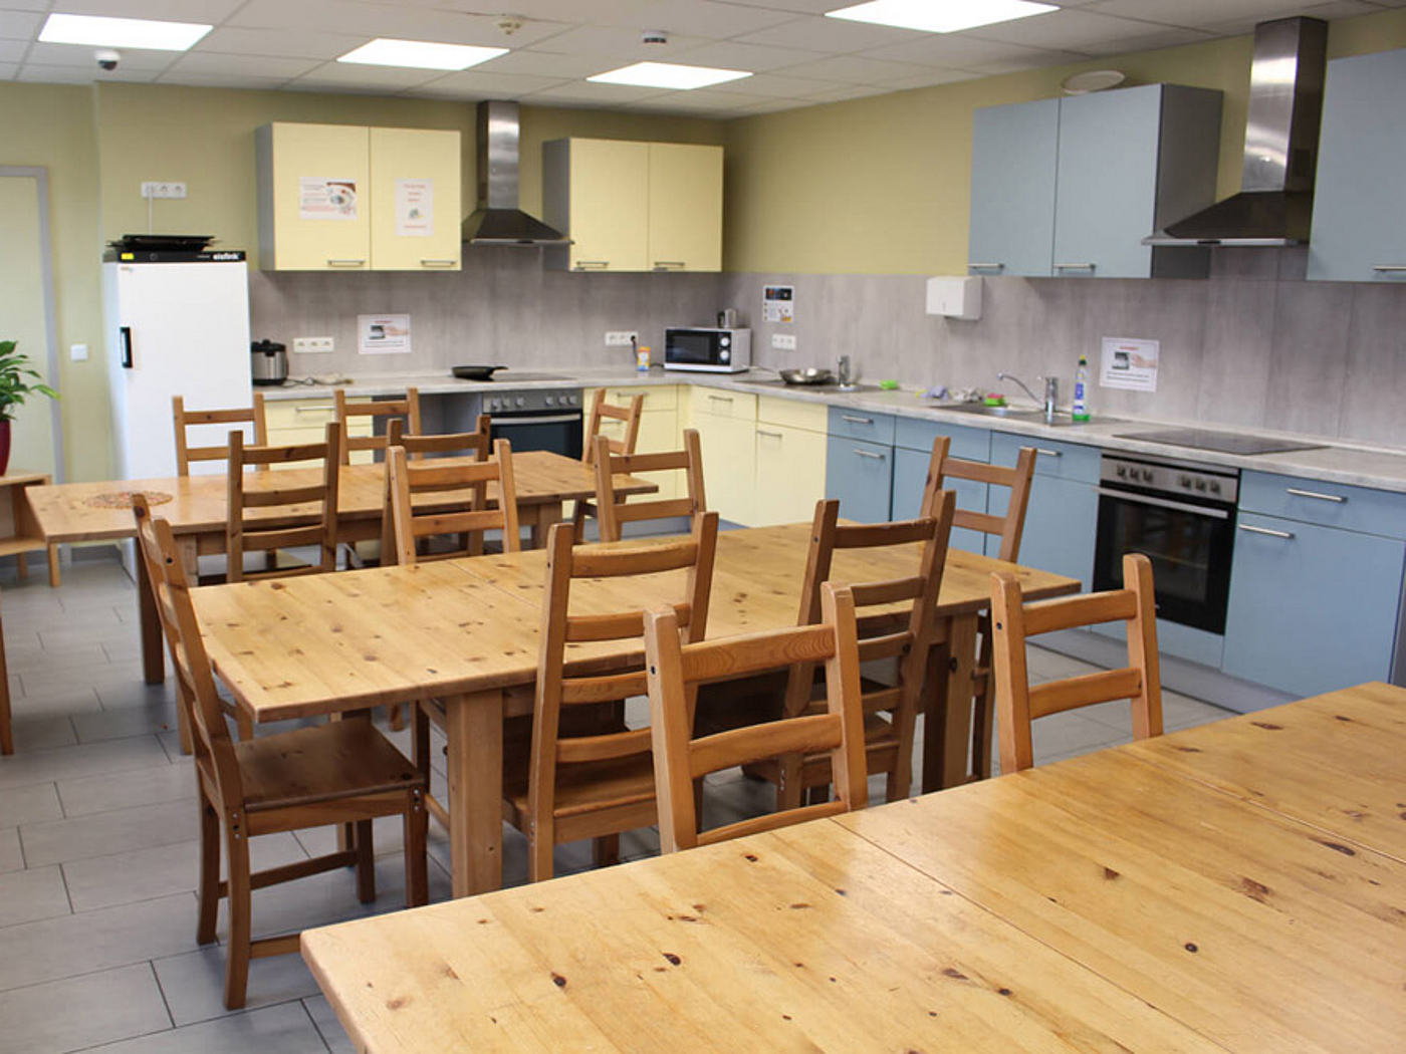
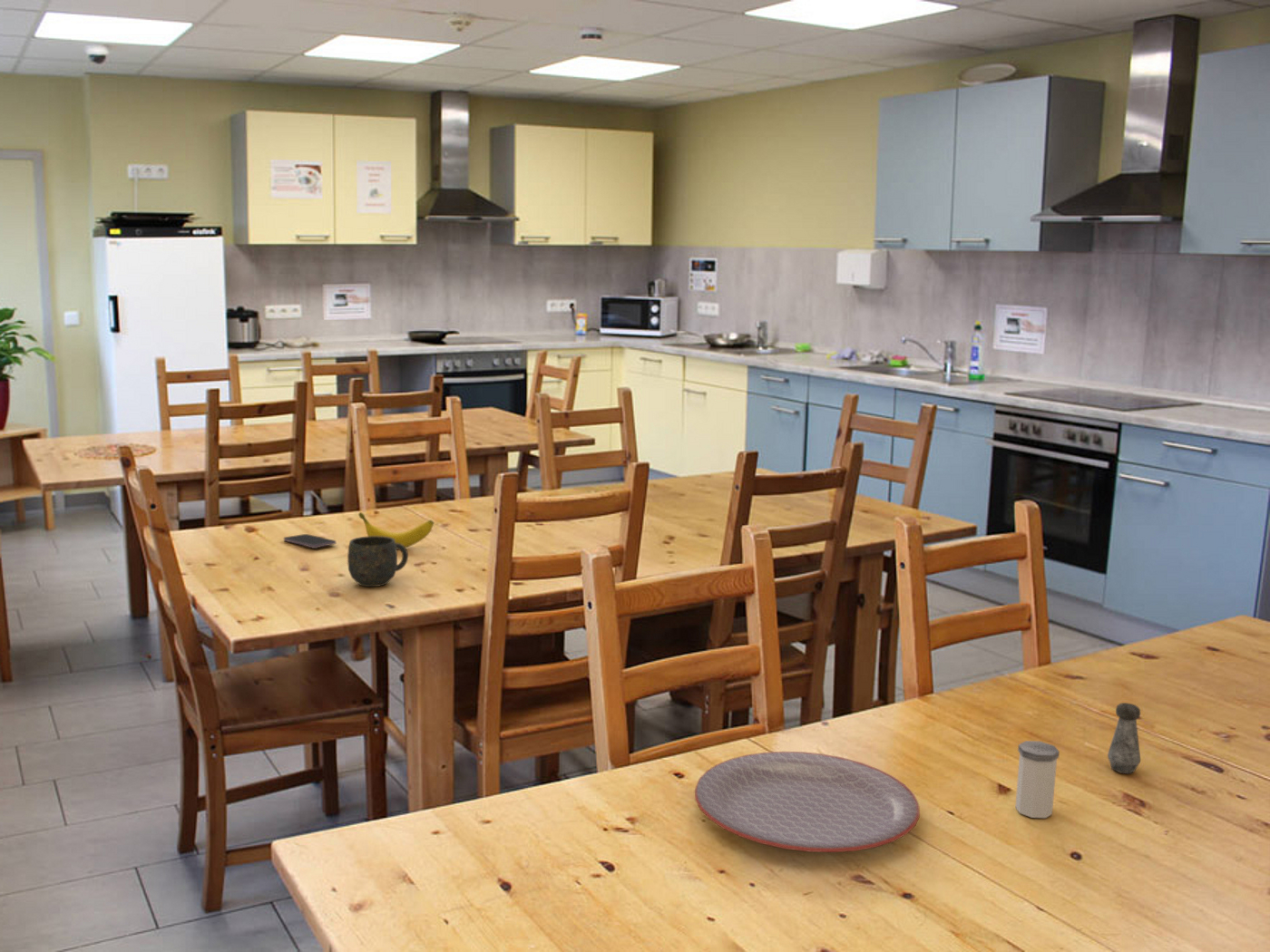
+ smartphone [283,533,337,549]
+ plate [694,751,921,853]
+ salt shaker [1014,740,1060,819]
+ mug [347,536,409,588]
+ salt shaker [1107,702,1141,774]
+ banana [357,511,435,549]
